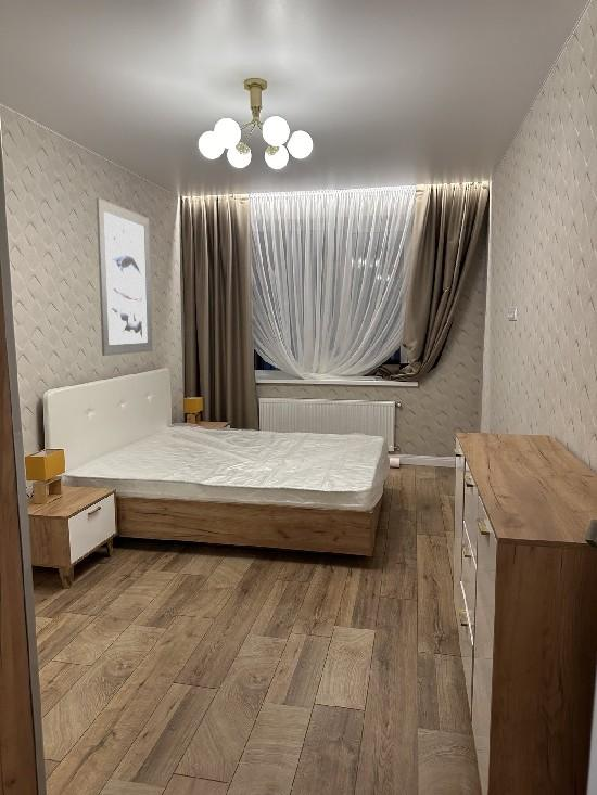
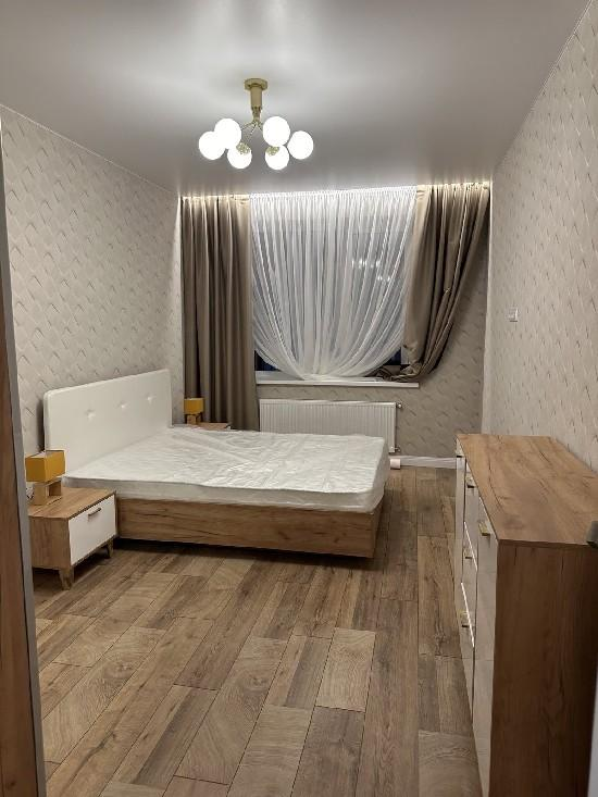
- wall art [96,197,153,357]
